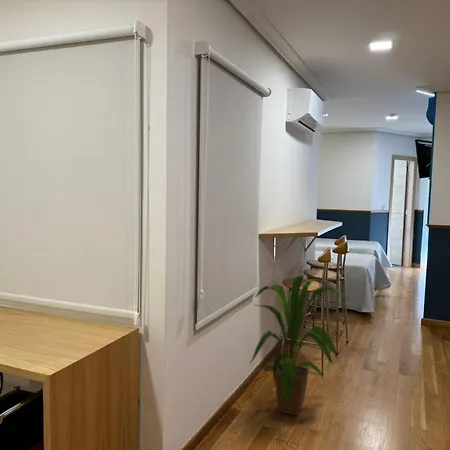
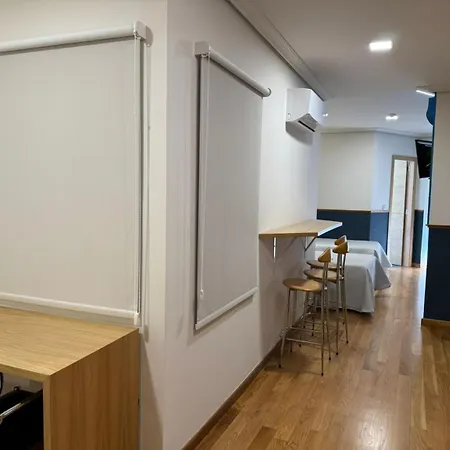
- house plant [249,273,351,417]
